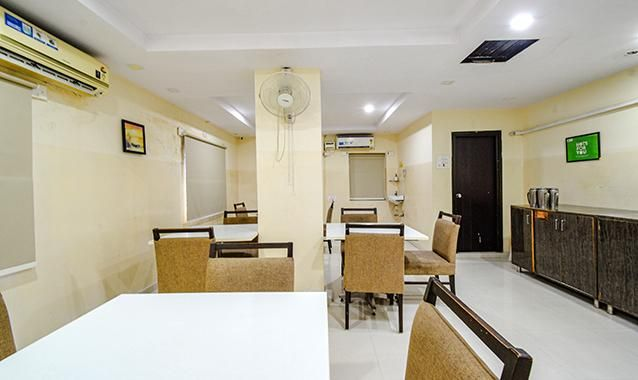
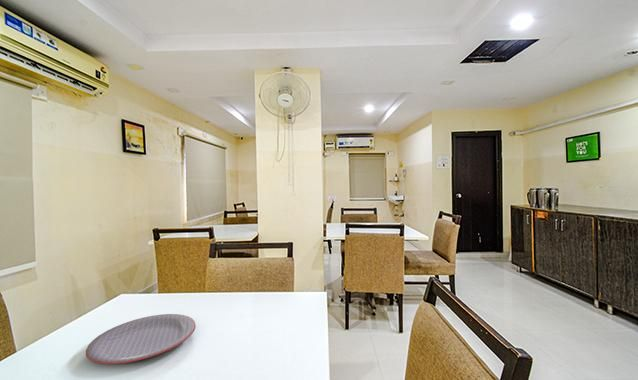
+ plate [85,313,197,365]
